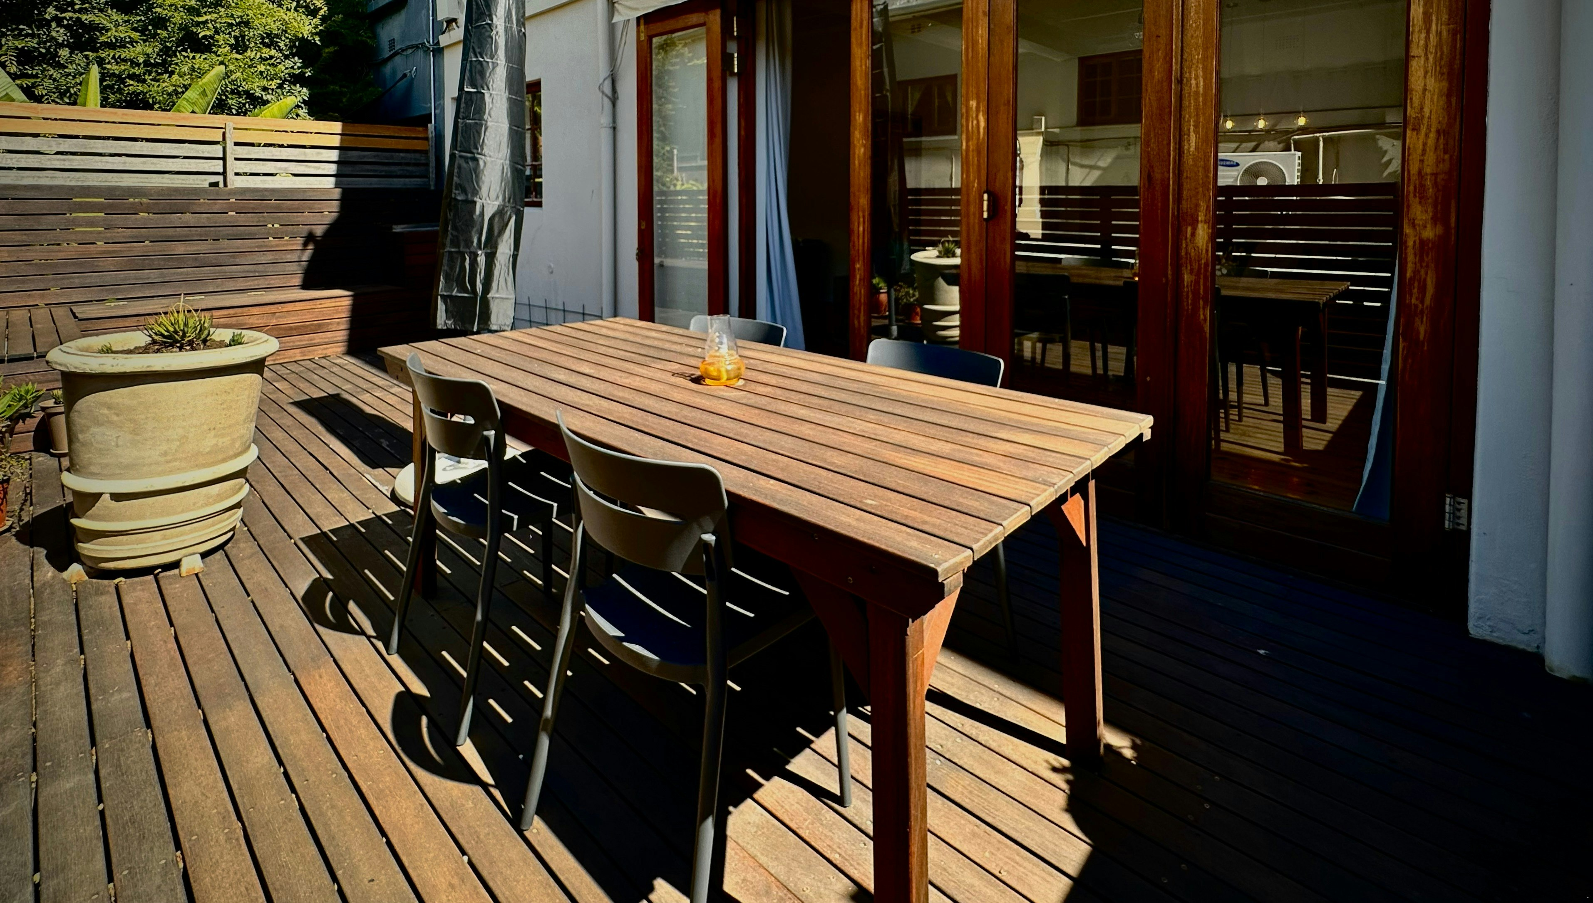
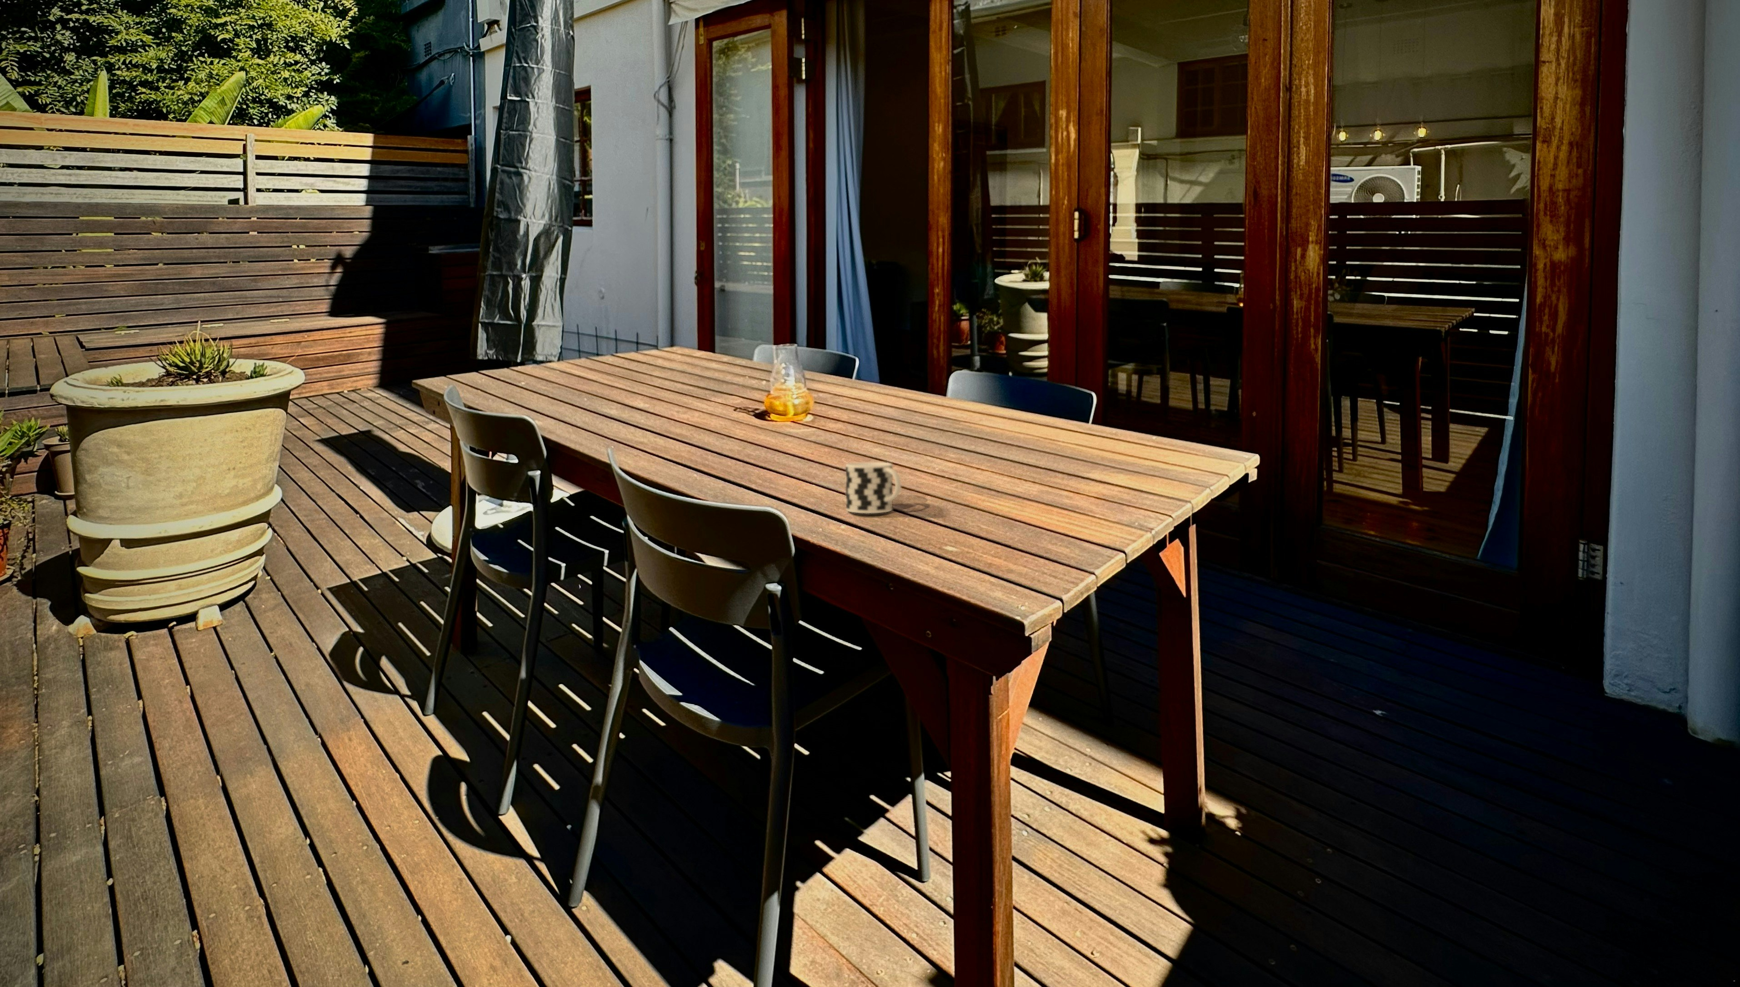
+ cup [845,461,901,514]
